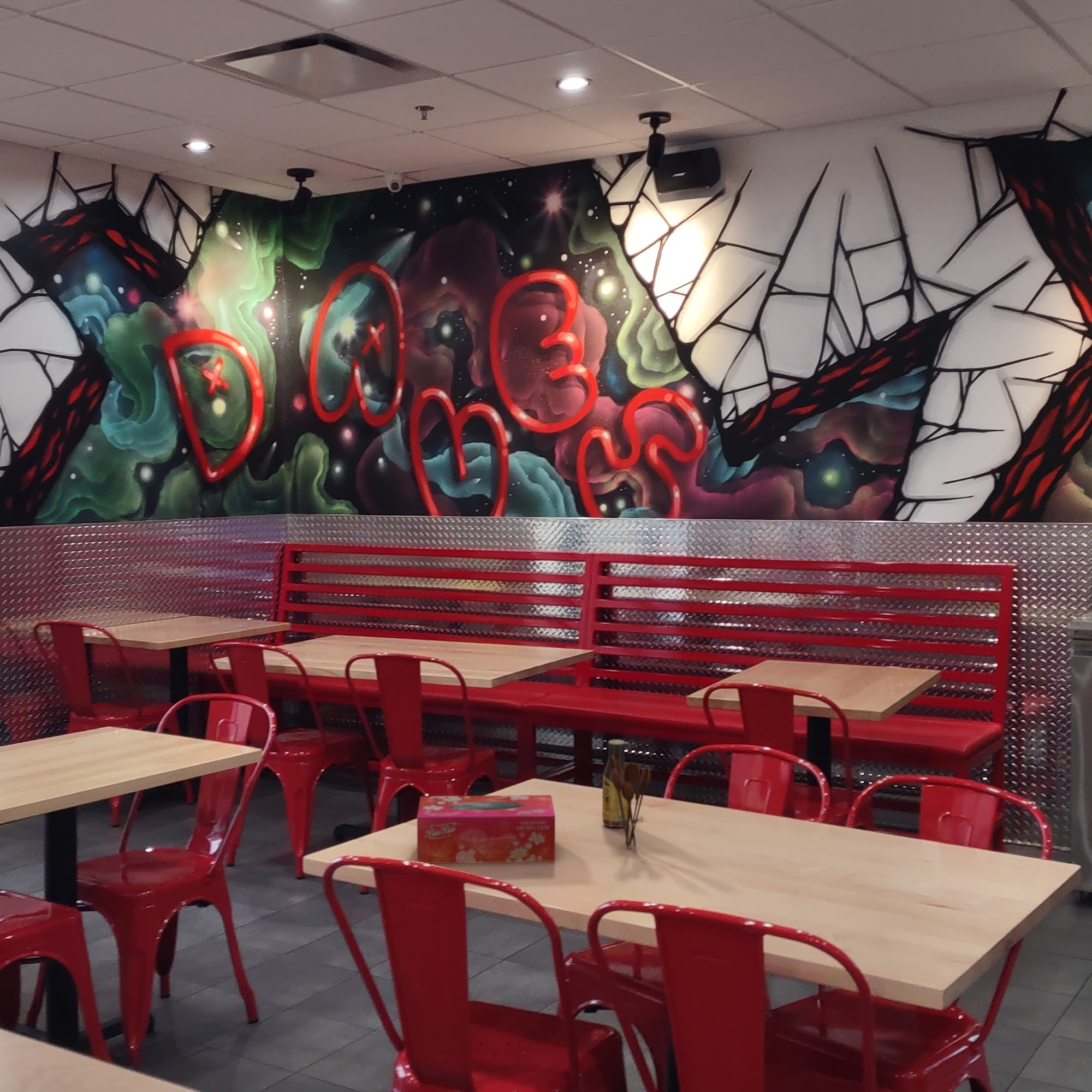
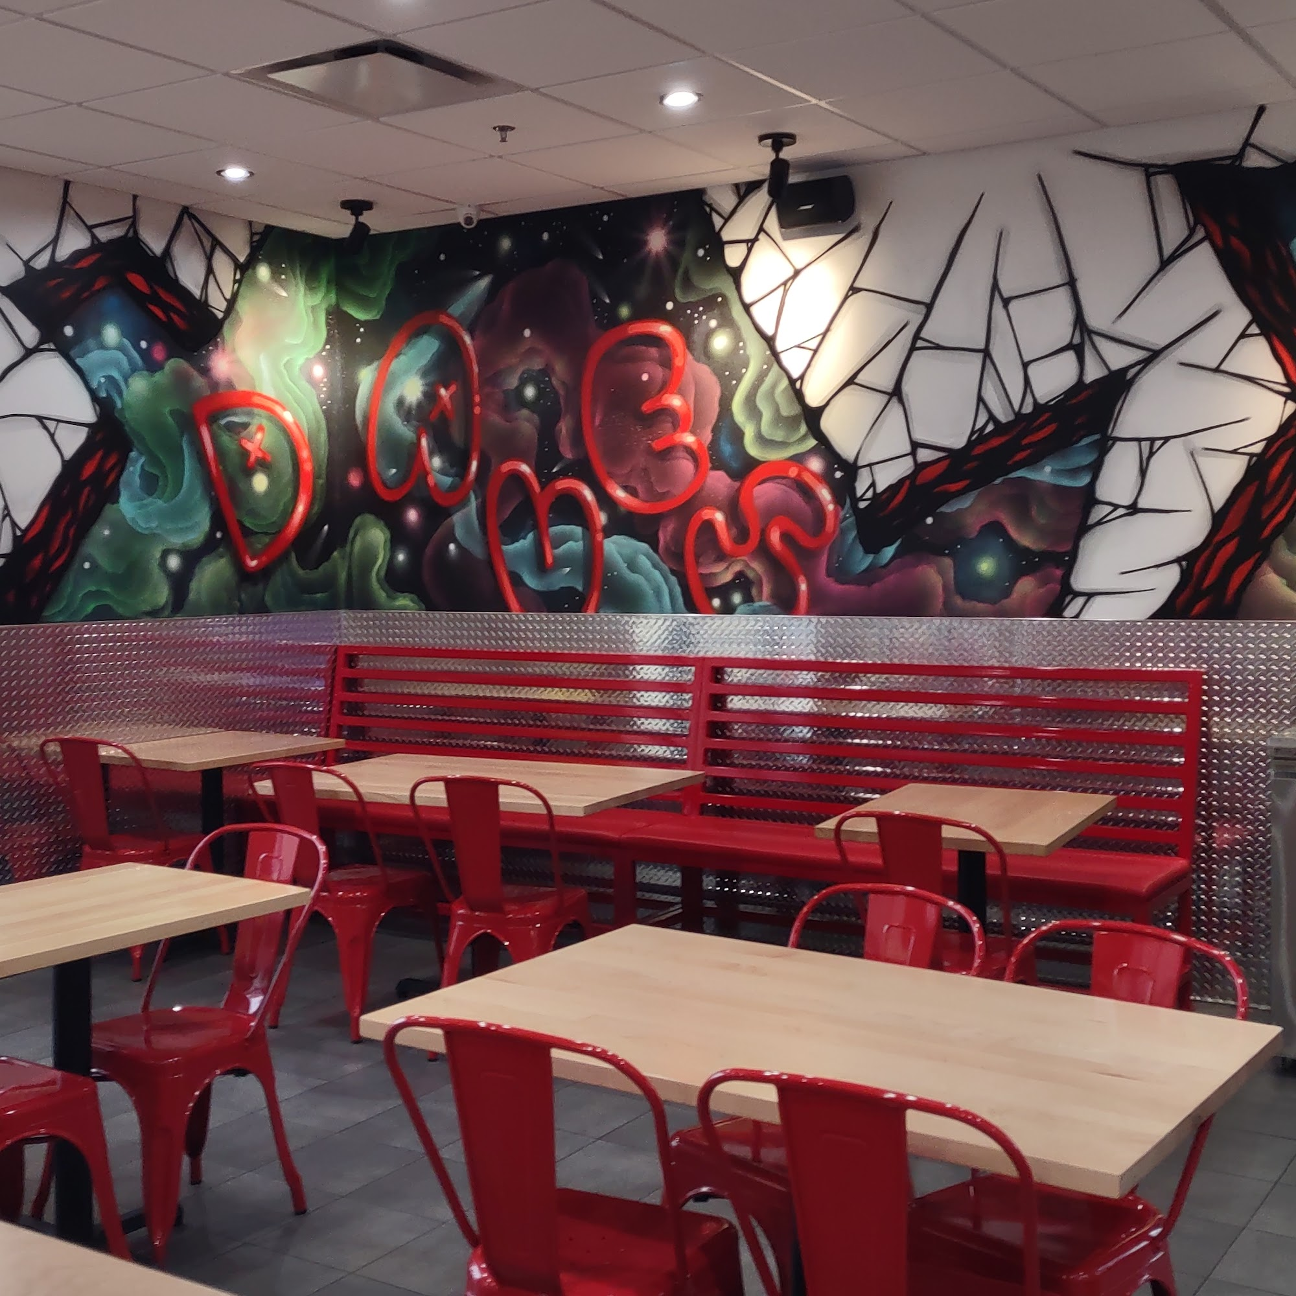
- tissue box [417,794,556,864]
- sauce bottle [602,739,628,828]
- utensil holder [612,756,652,849]
